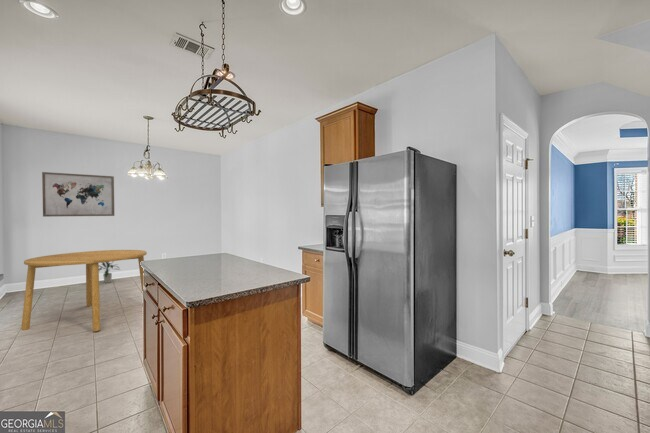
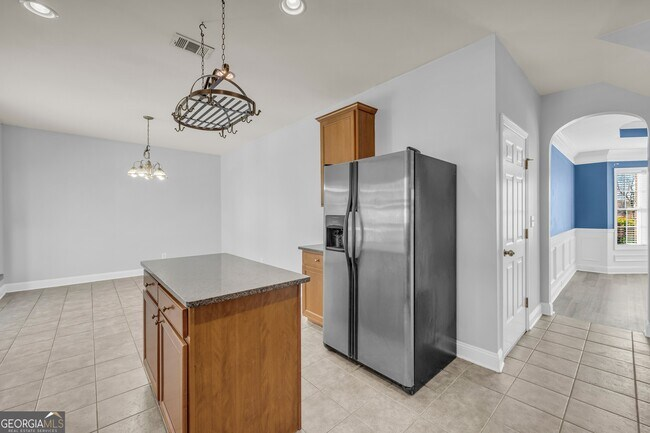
- indoor plant [99,261,121,284]
- wall art [41,171,115,218]
- dining table [20,249,148,332]
